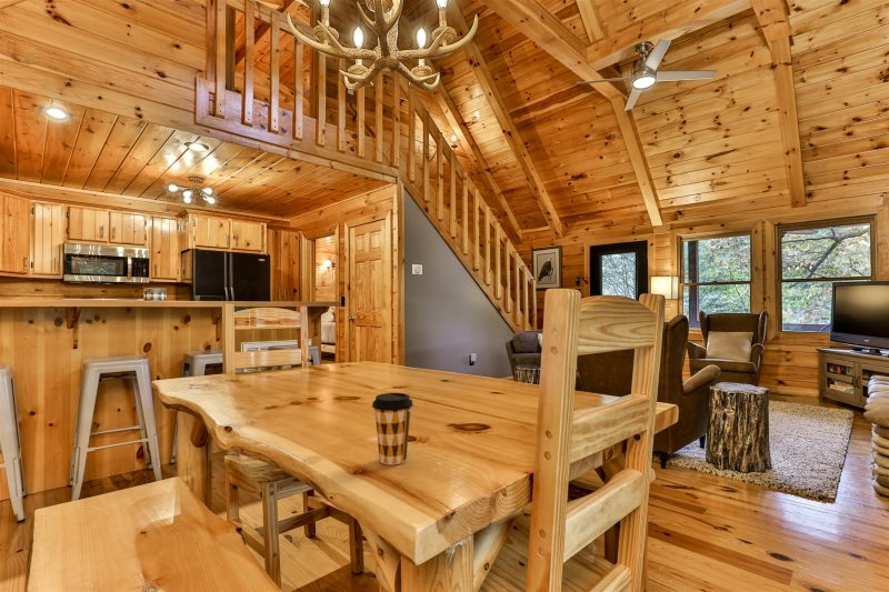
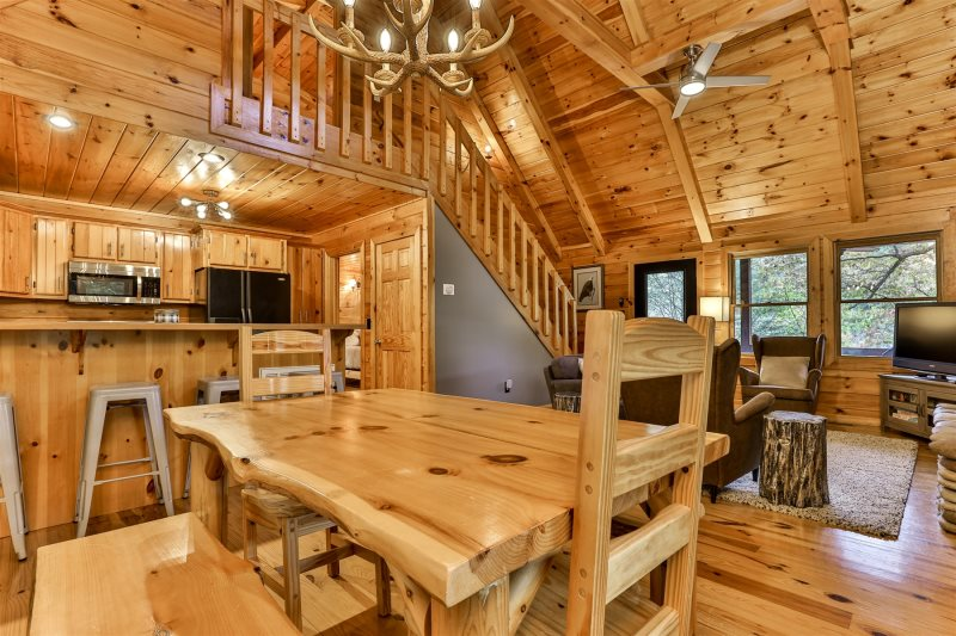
- coffee cup [371,392,413,465]
